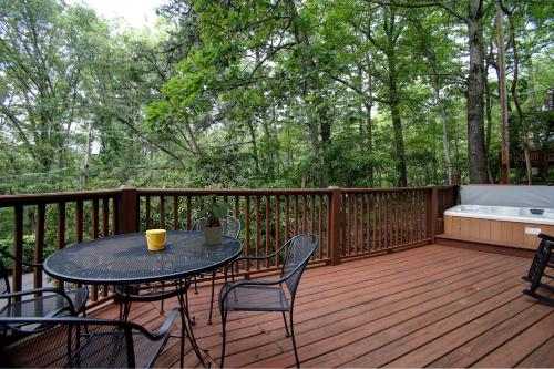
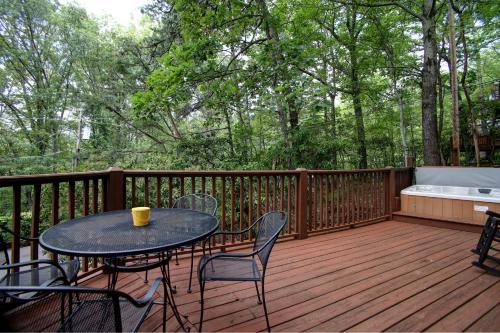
- potted plant [189,193,236,246]
